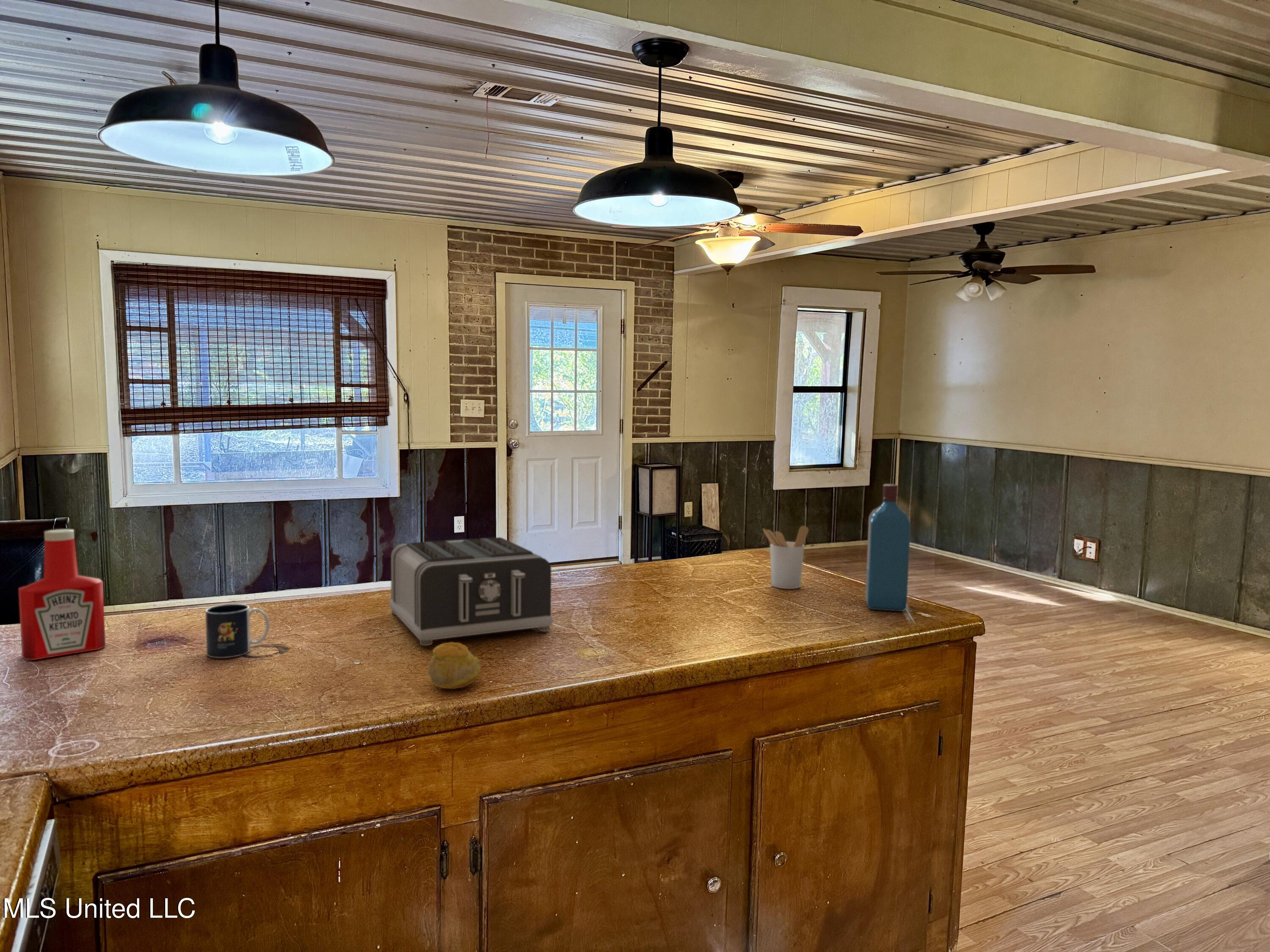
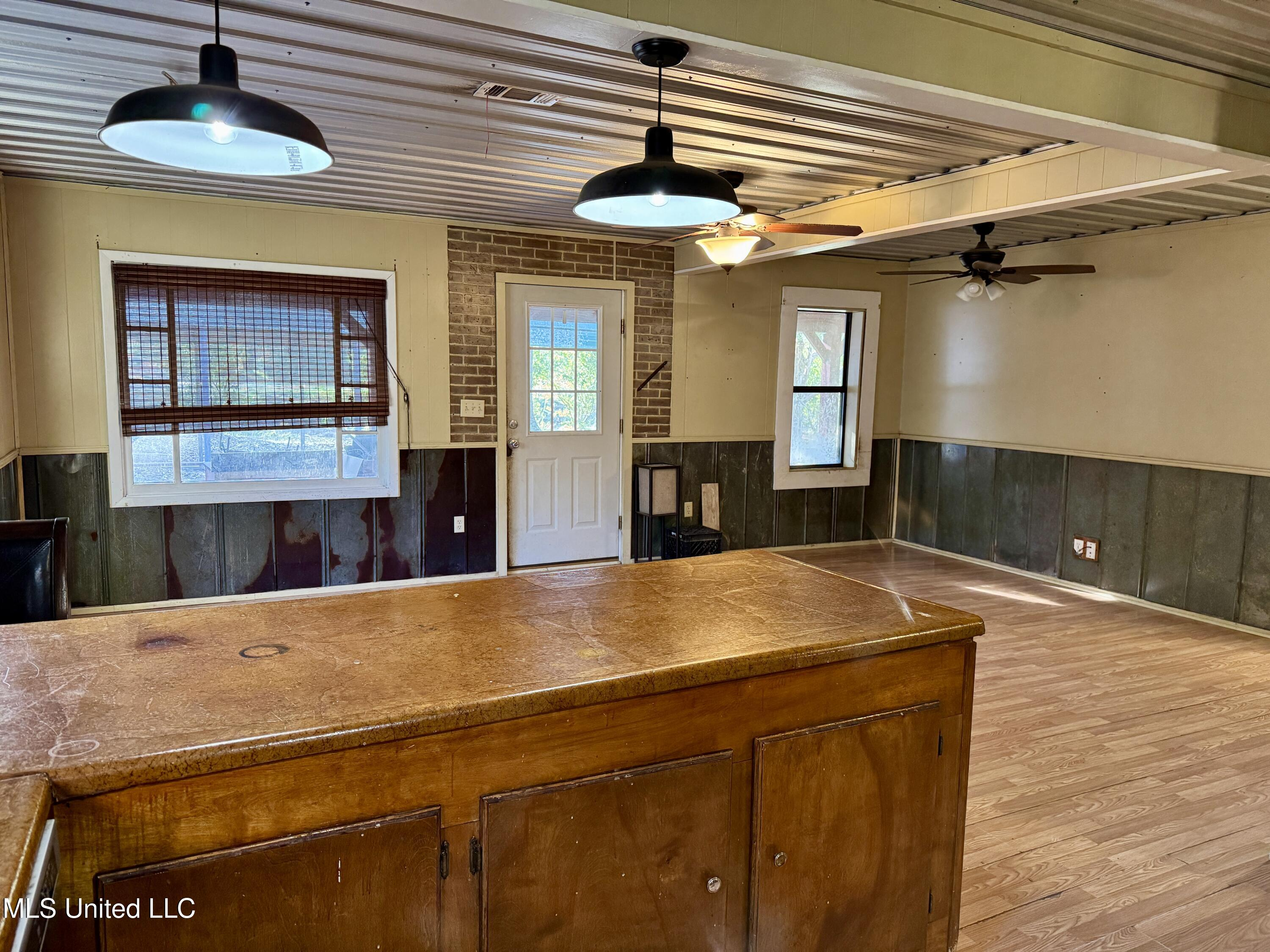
- toaster [389,537,553,646]
- liquor [865,484,911,612]
- fruit [427,642,481,689]
- soap bottle [18,529,106,660]
- utensil holder [762,526,809,589]
- mug [205,603,270,658]
